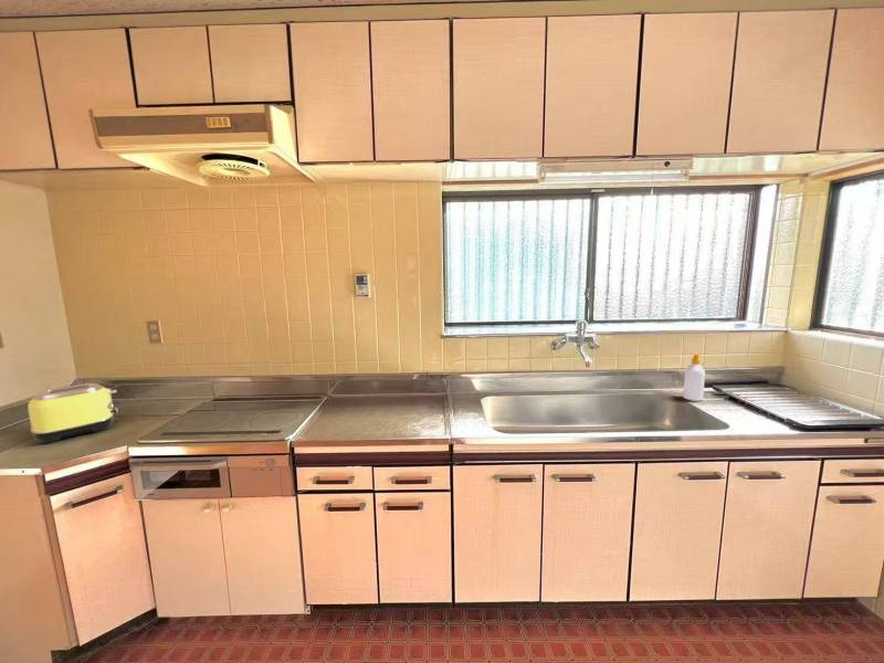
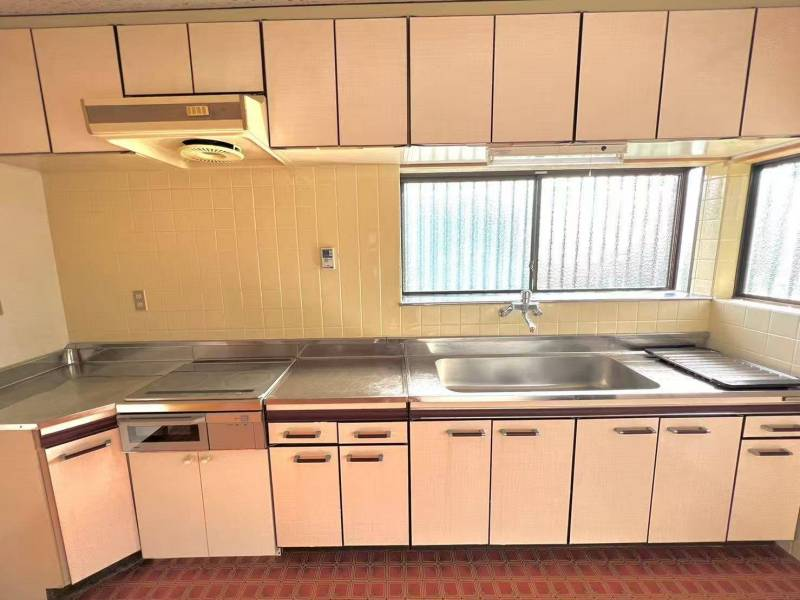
- toaster [27,382,122,444]
- soap bottle [682,351,706,402]
